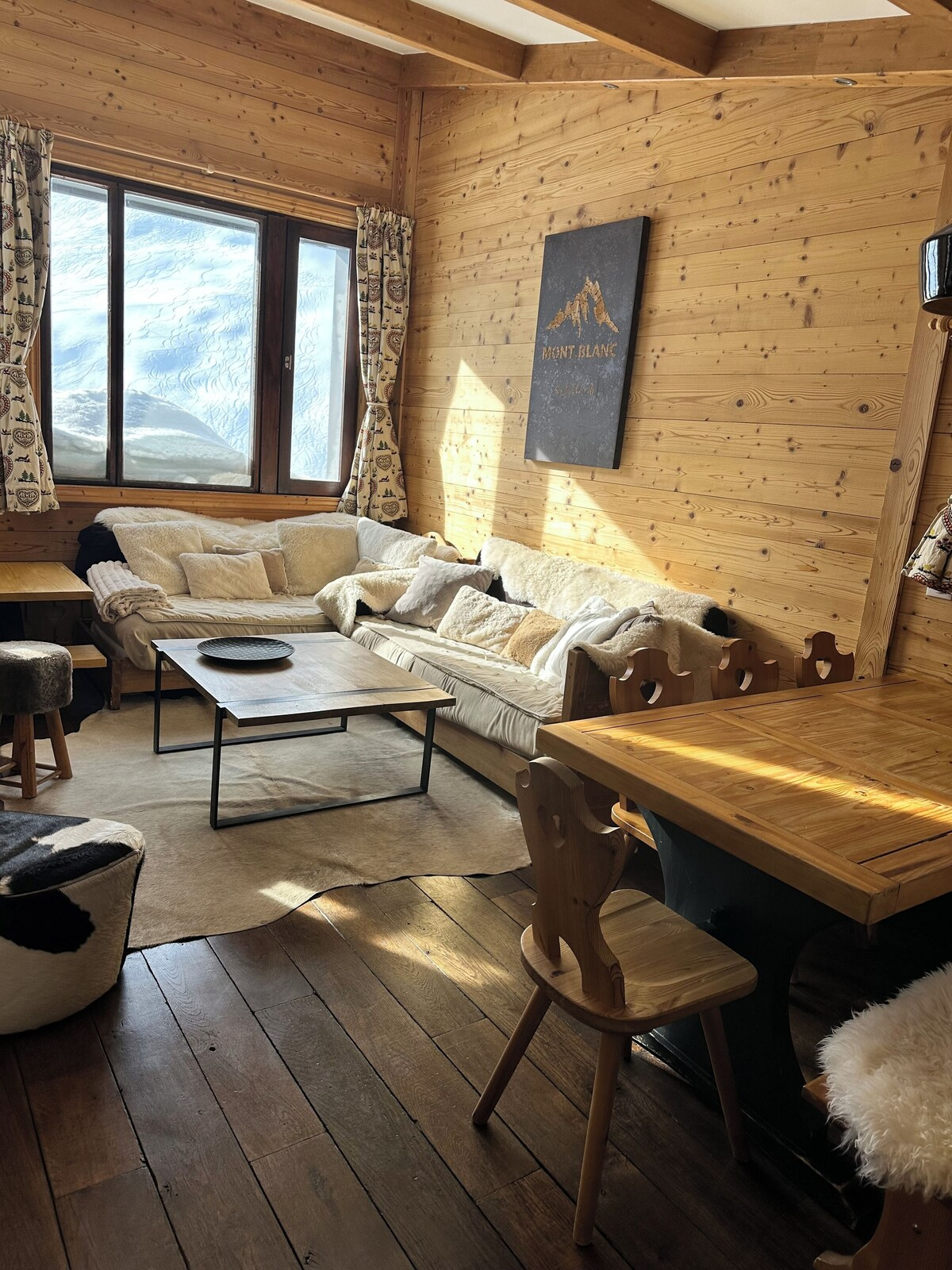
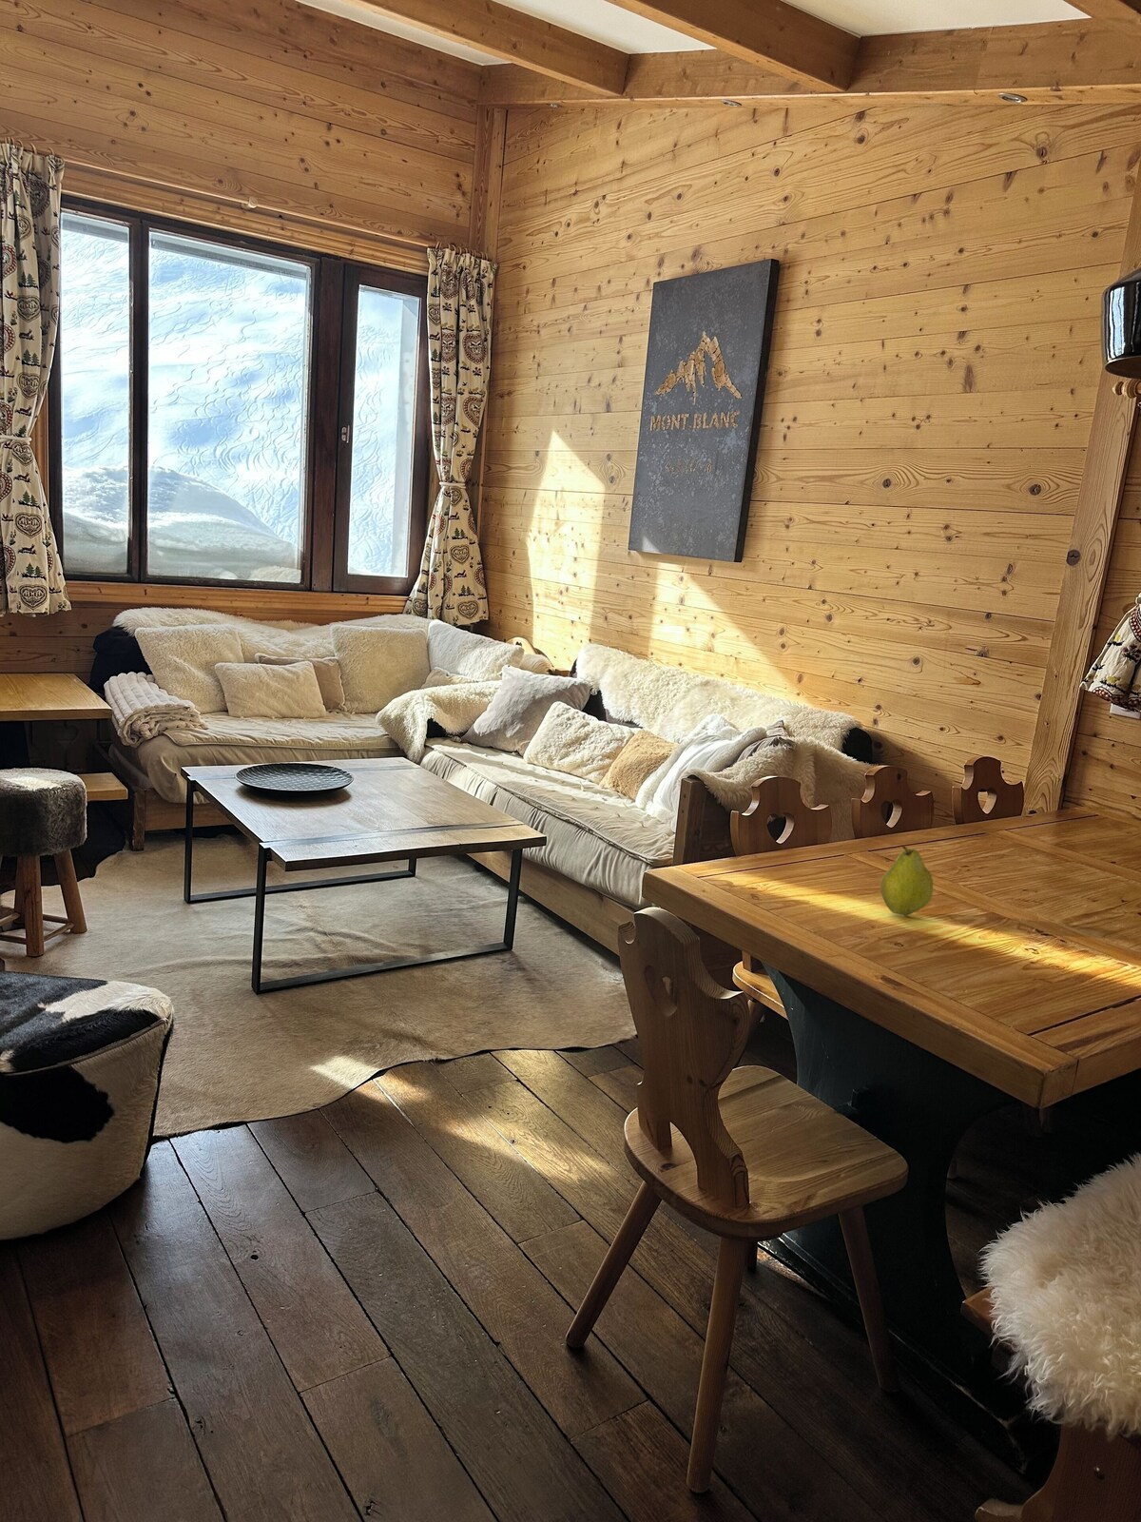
+ fruit [880,846,934,916]
